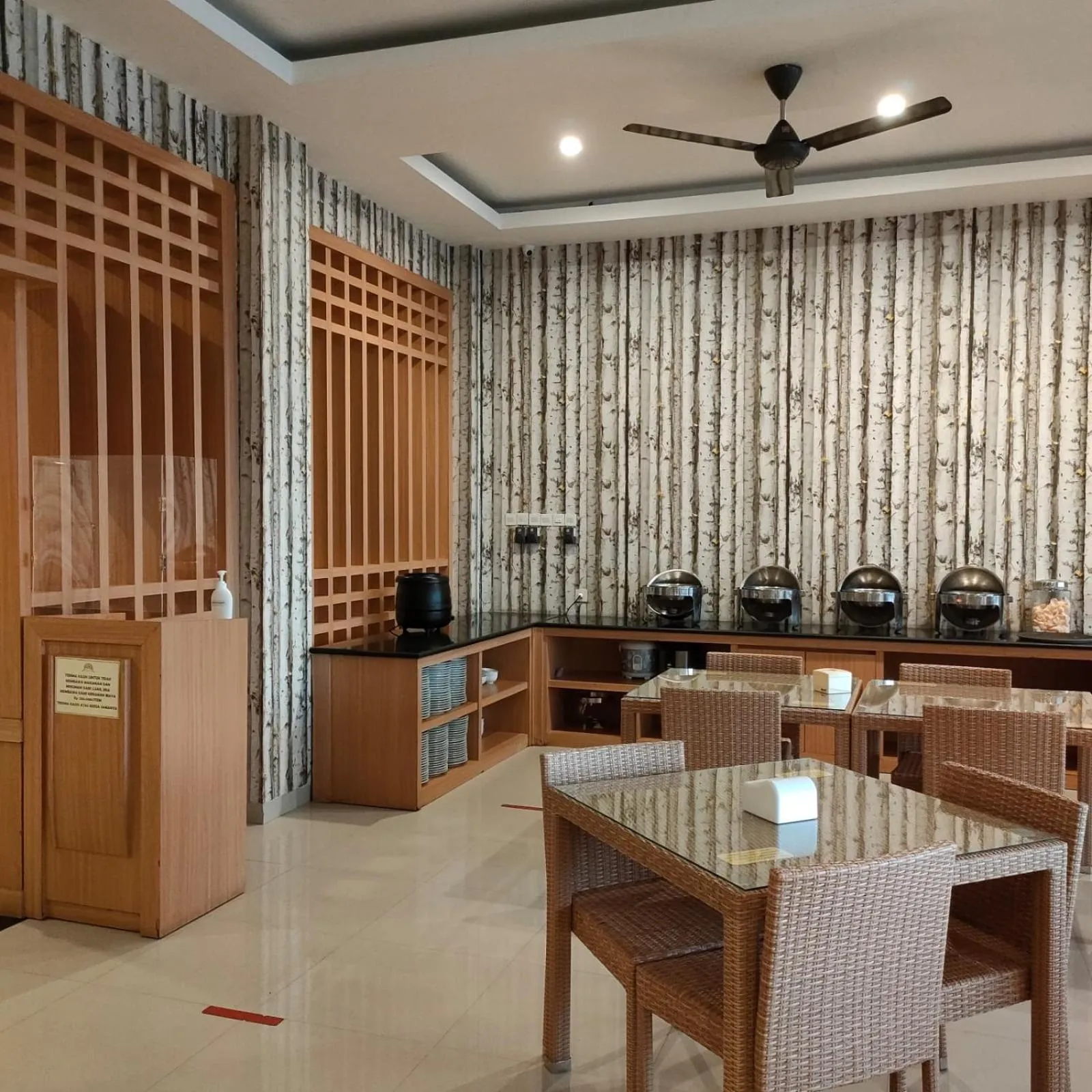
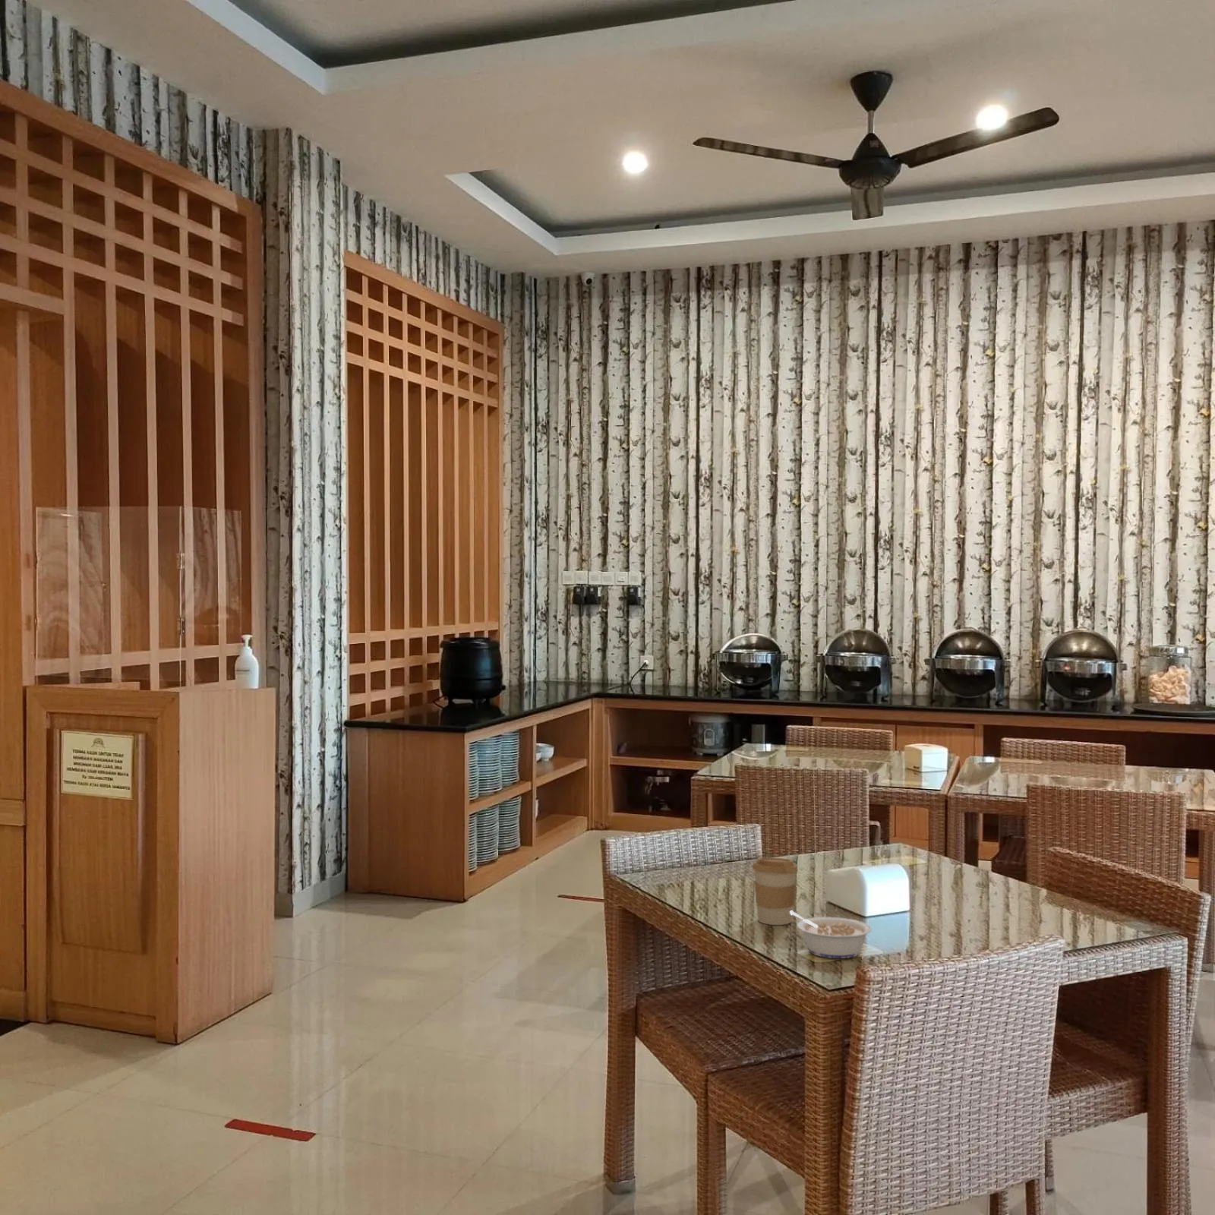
+ coffee cup [752,857,799,926]
+ legume [790,910,872,959]
